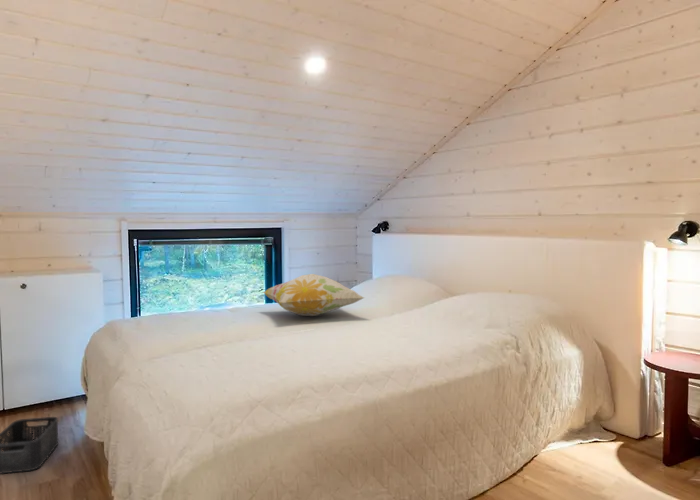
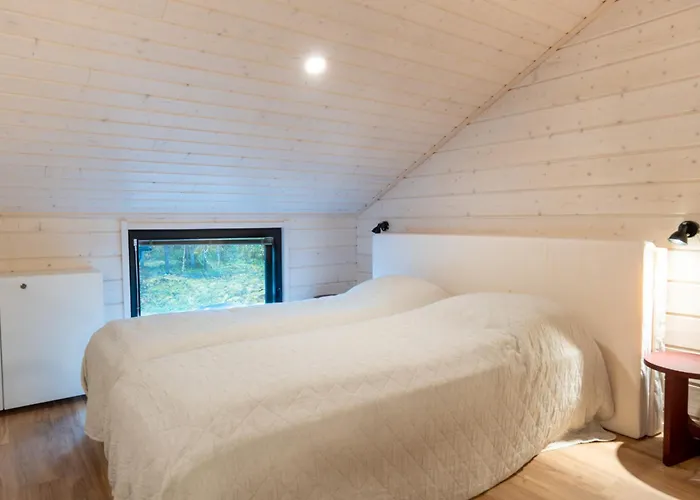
- storage bin [0,416,59,475]
- decorative pillow [261,273,365,317]
